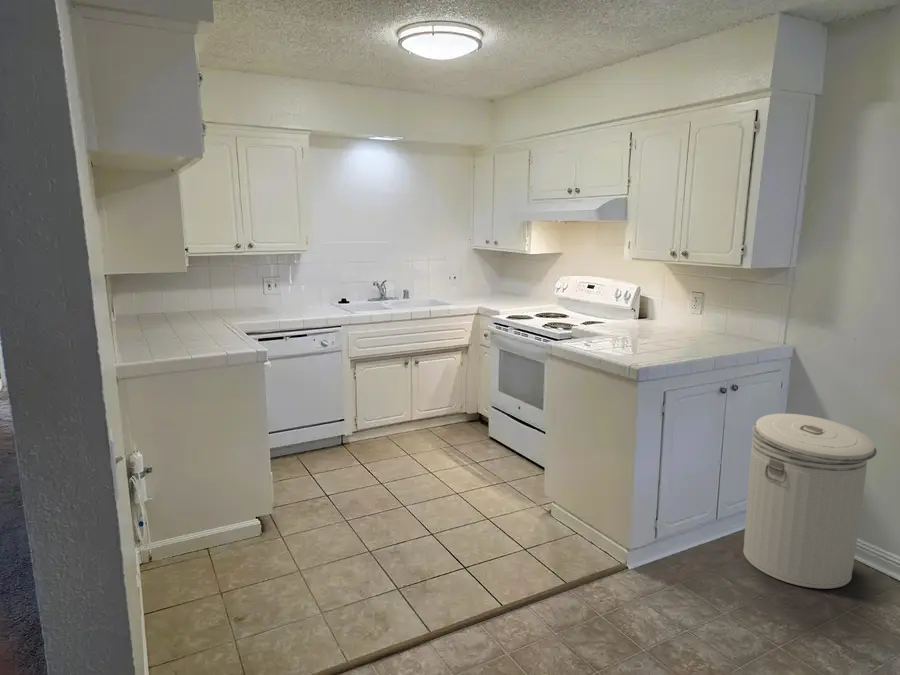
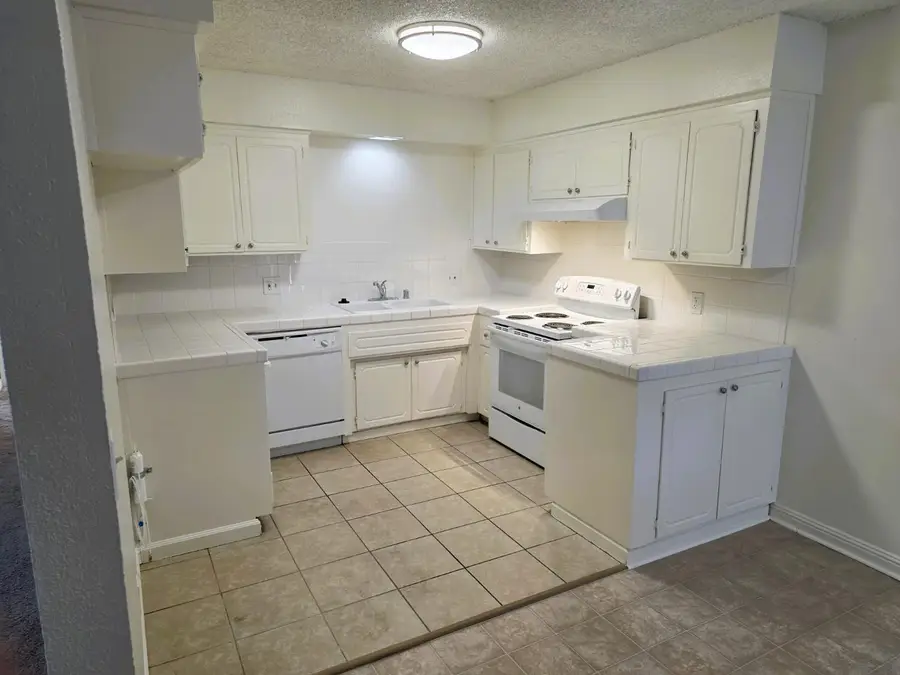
- can [742,413,878,589]
